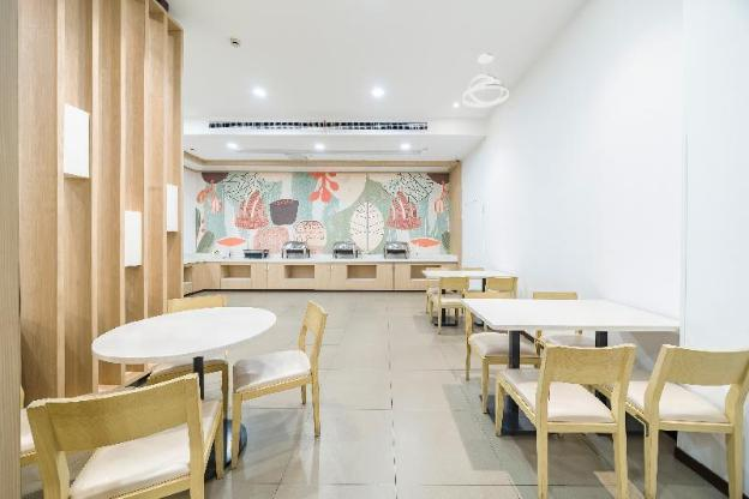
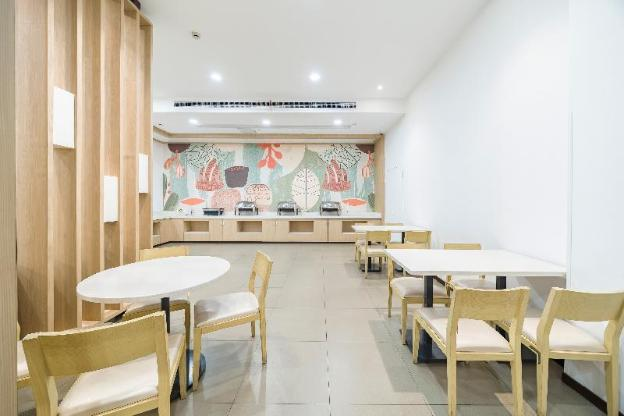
- pendant light [461,53,510,108]
